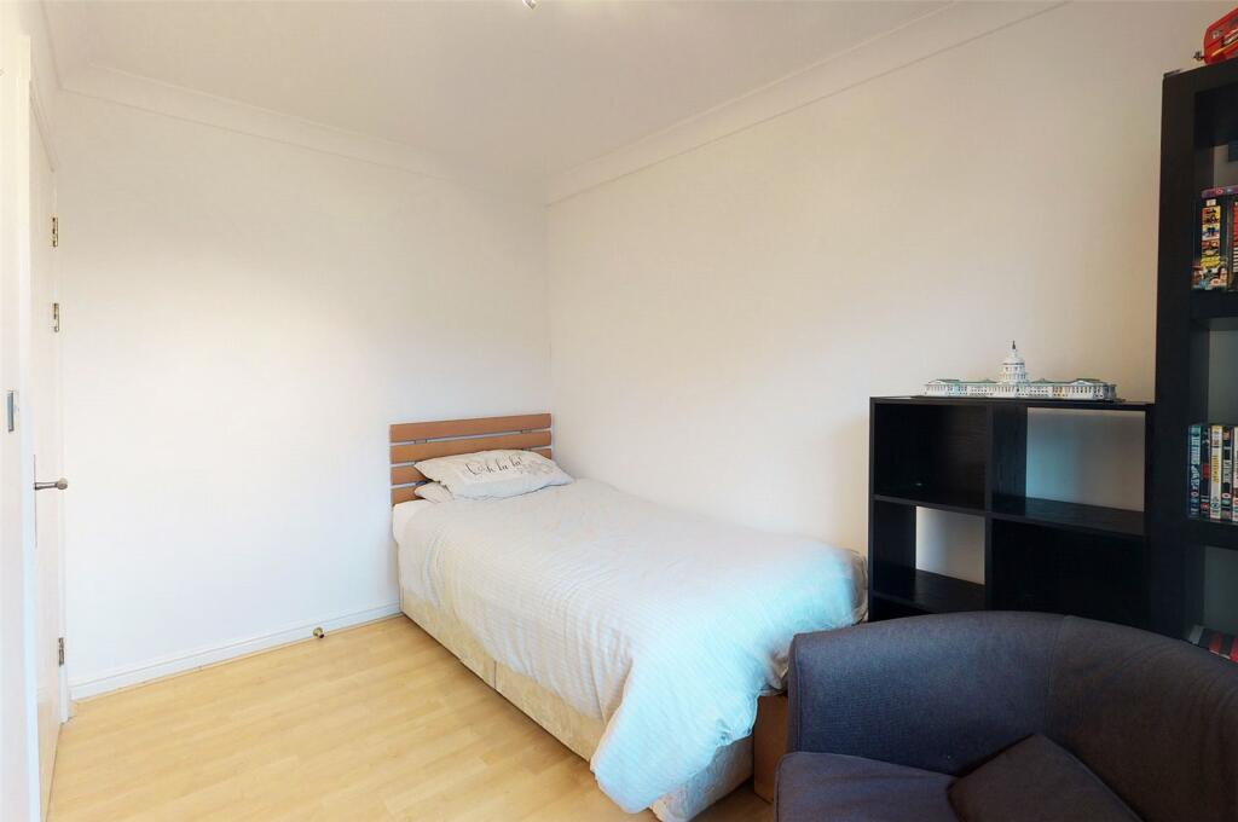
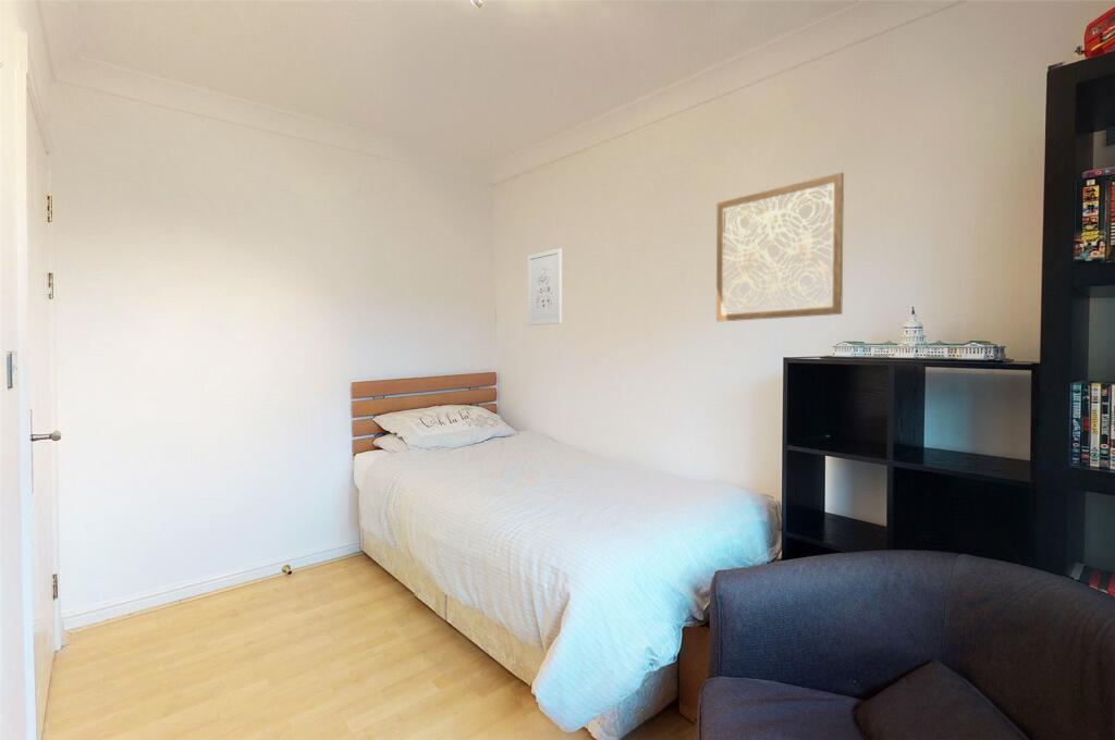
+ wall art [715,171,845,322]
+ wall art [527,247,563,326]
